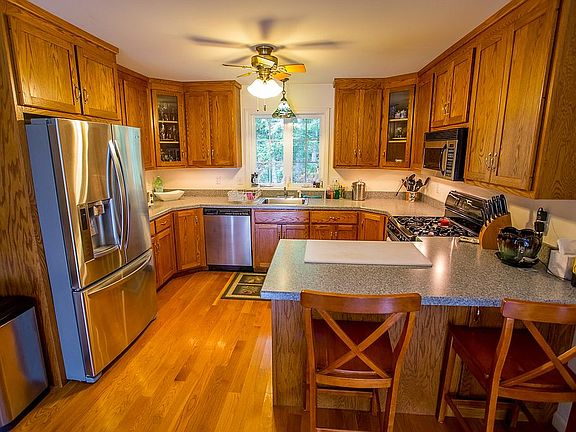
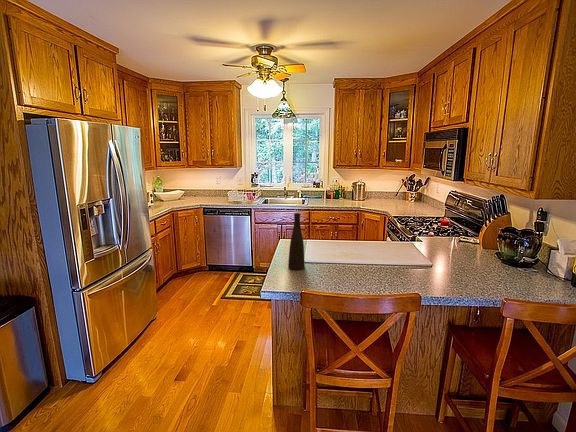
+ vase [287,212,306,271]
